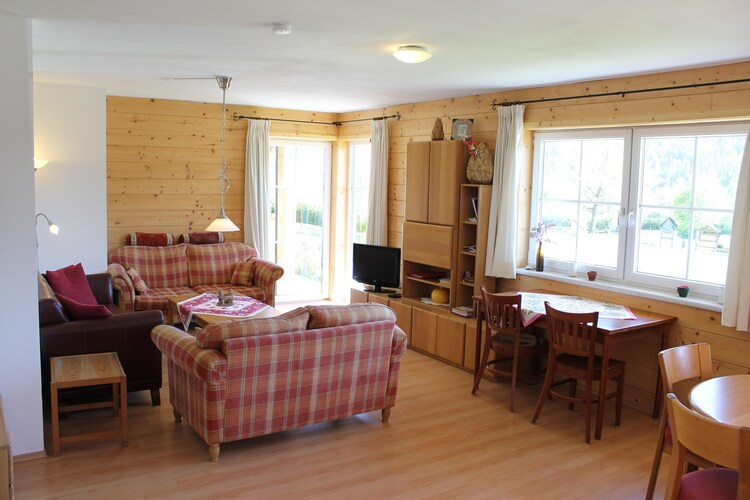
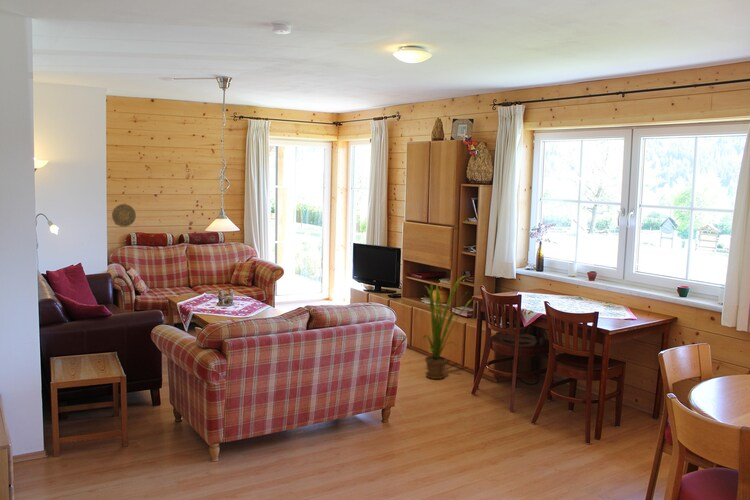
+ decorative plate [111,203,137,228]
+ house plant [420,274,473,380]
